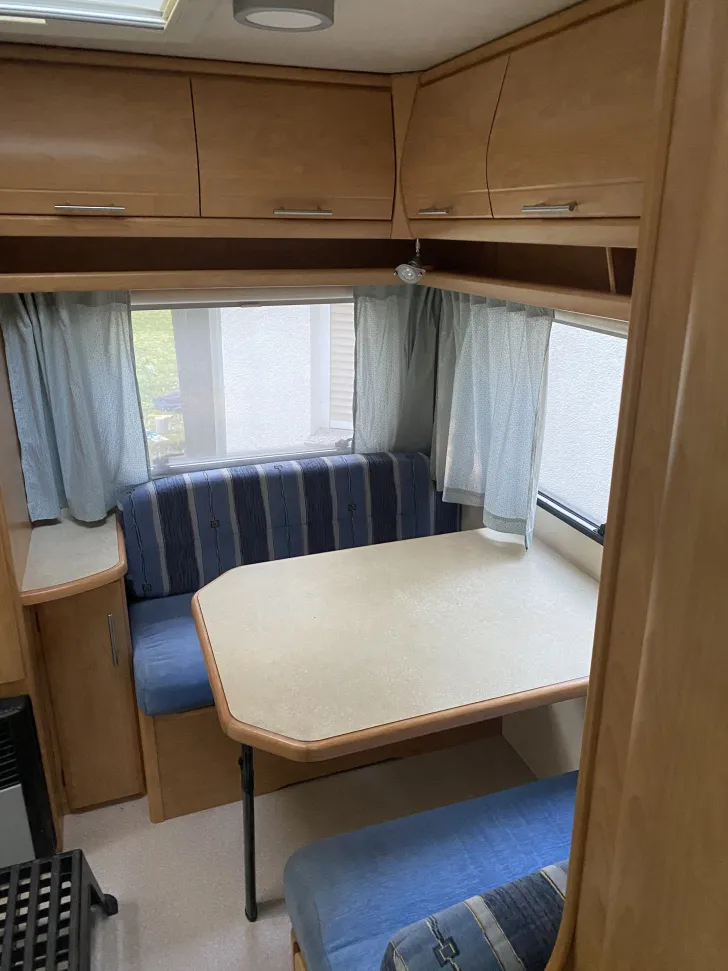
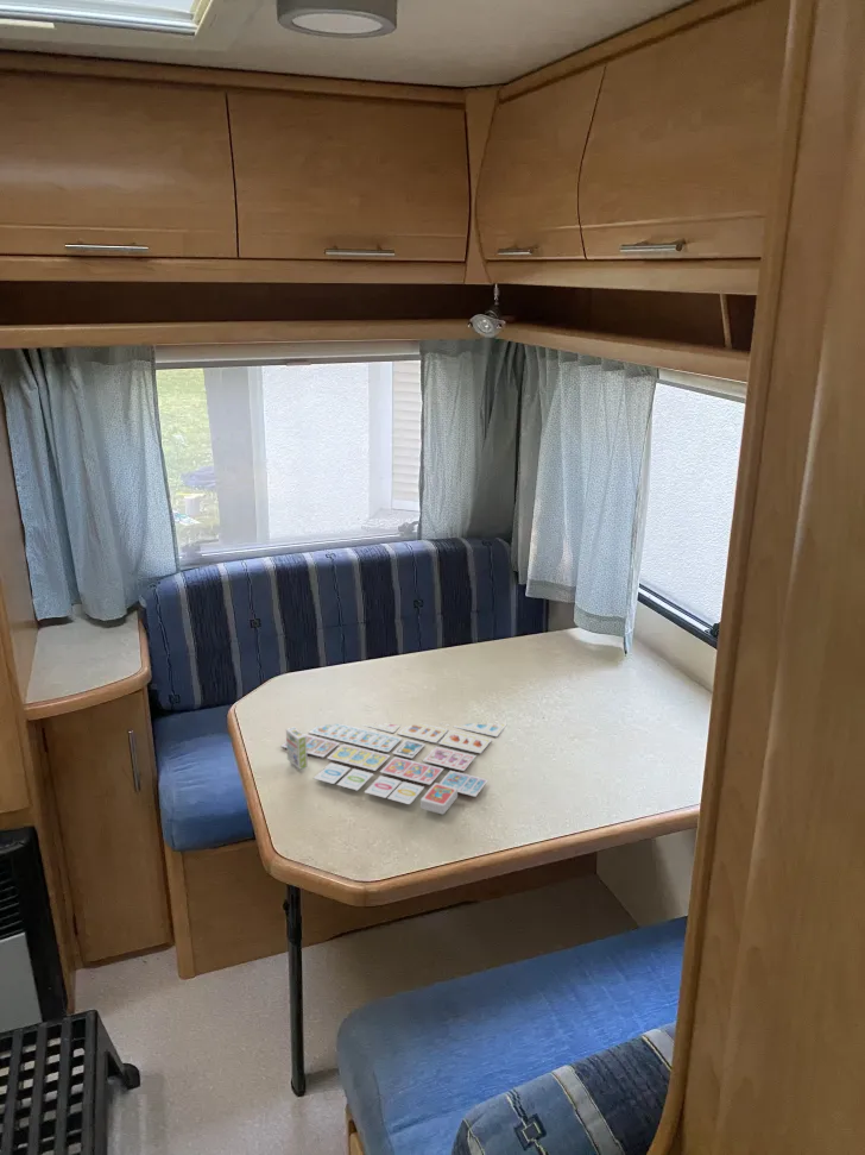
+ board game [279,722,507,816]
